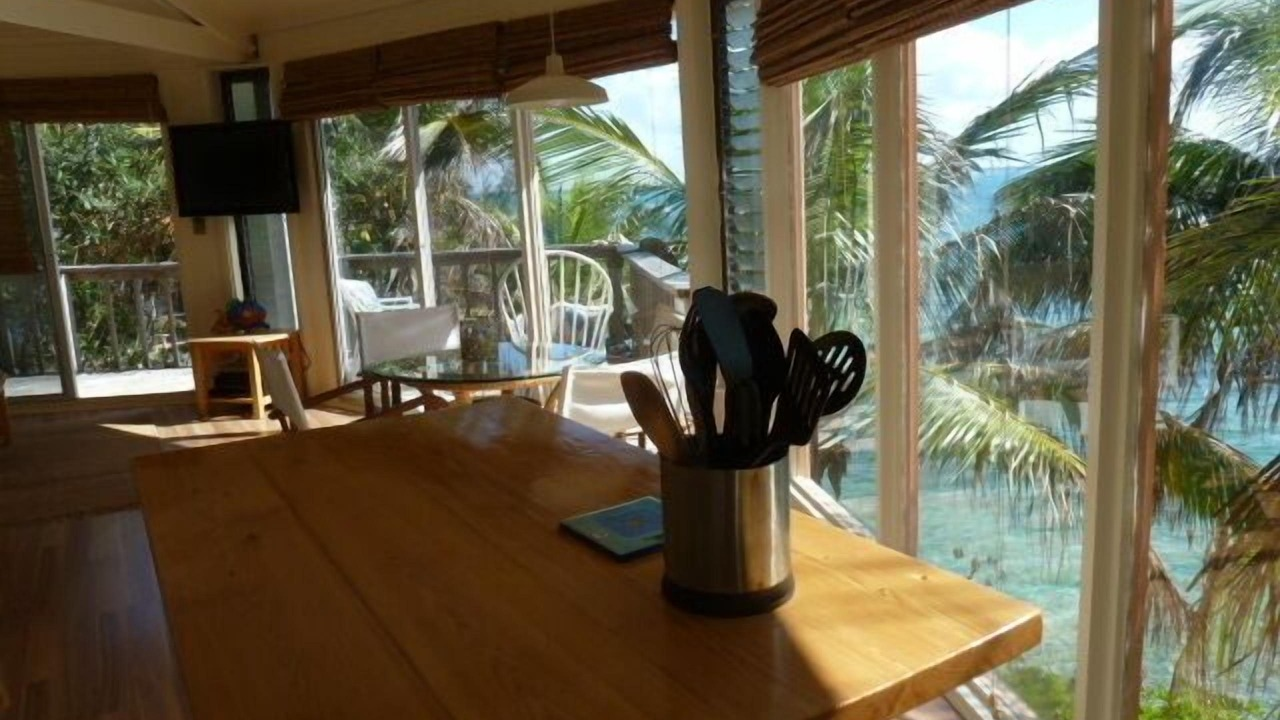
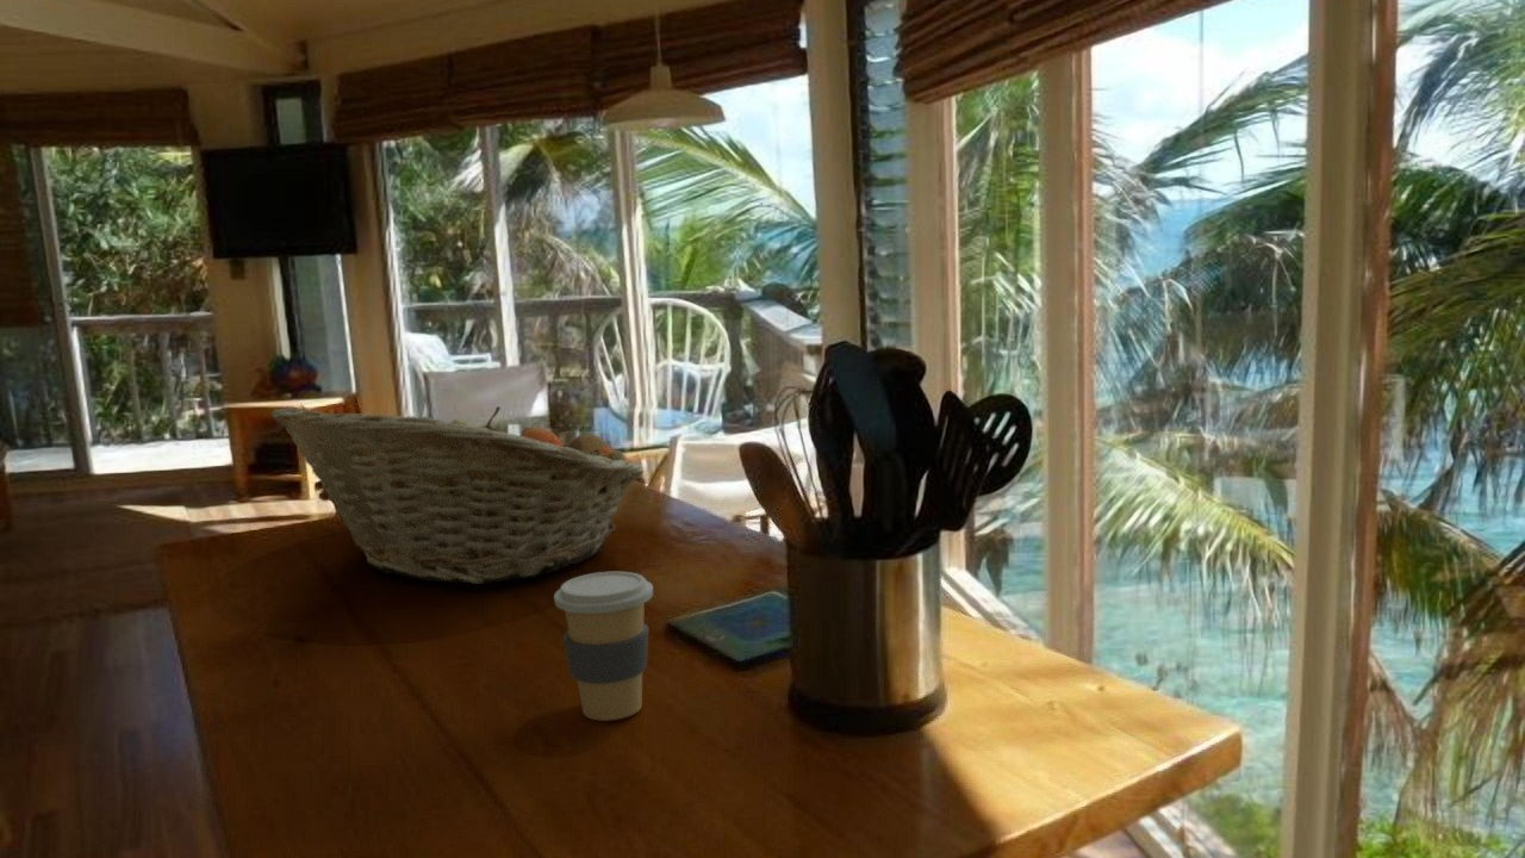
+ coffee cup [553,571,654,722]
+ fruit basket [269,405,645,585]
